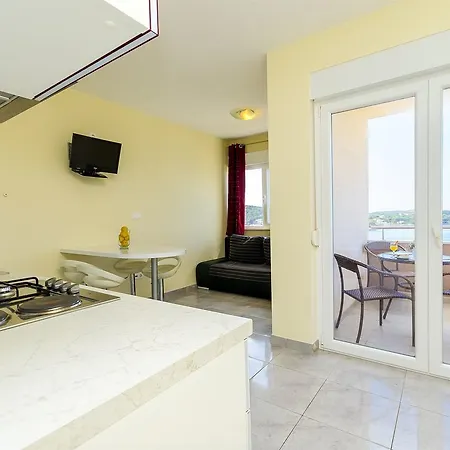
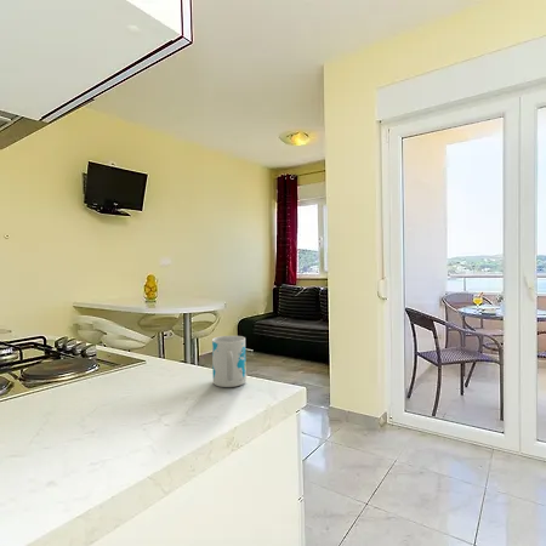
+ mug [211,335,248,388]
